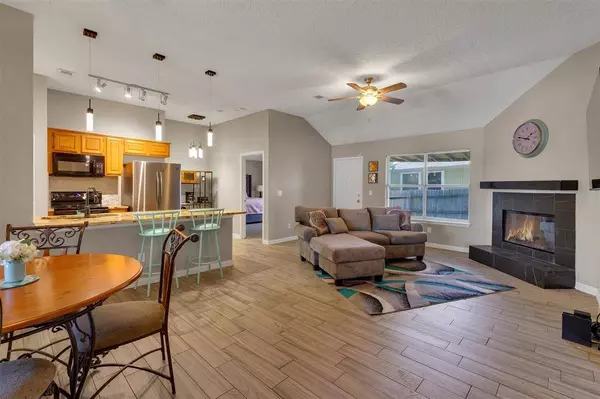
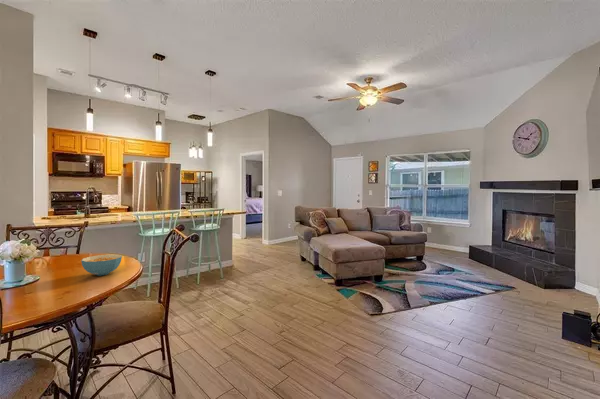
+ cereal bowl [80,253,123,277]
